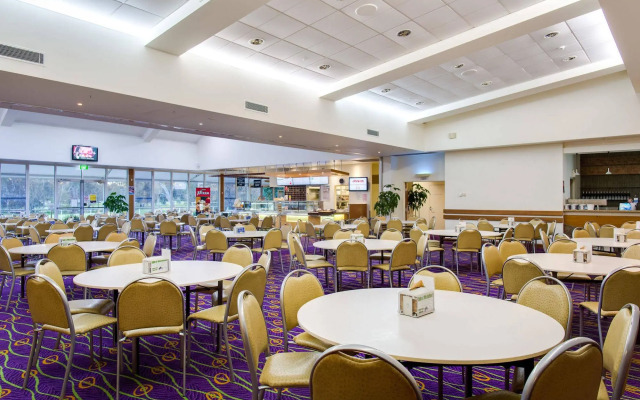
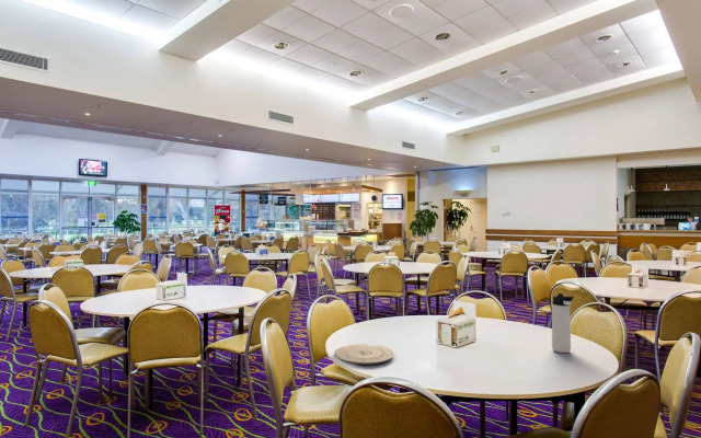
+ thermos bottle [551,292,575,354]
+ plate [334,344,395,366]
